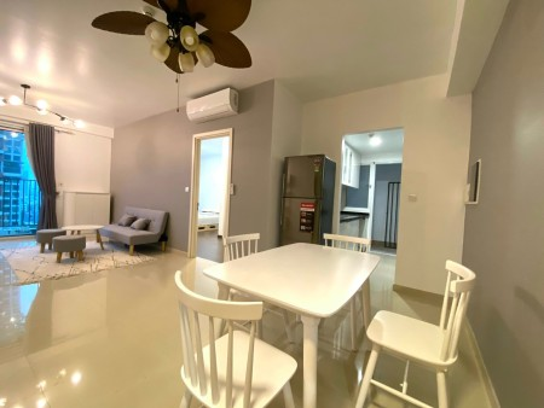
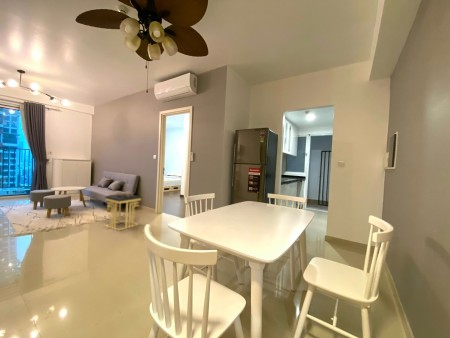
+ side table [104,190,142,232]
